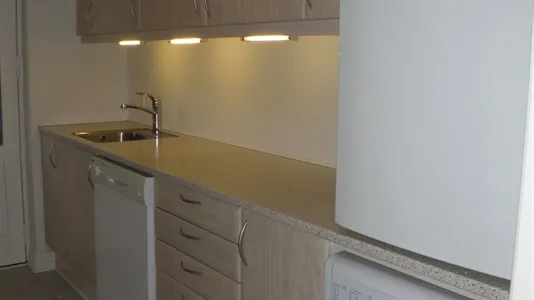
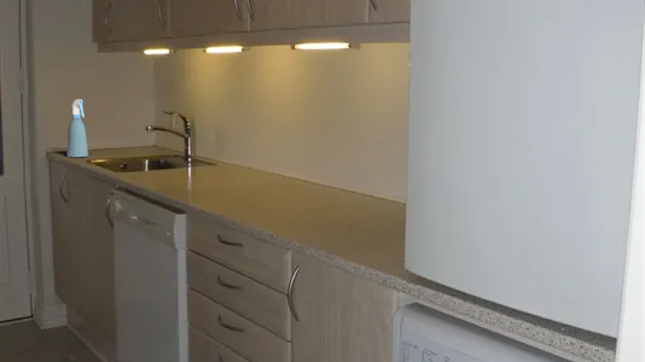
+ spray bottle [65,98,89,158]
